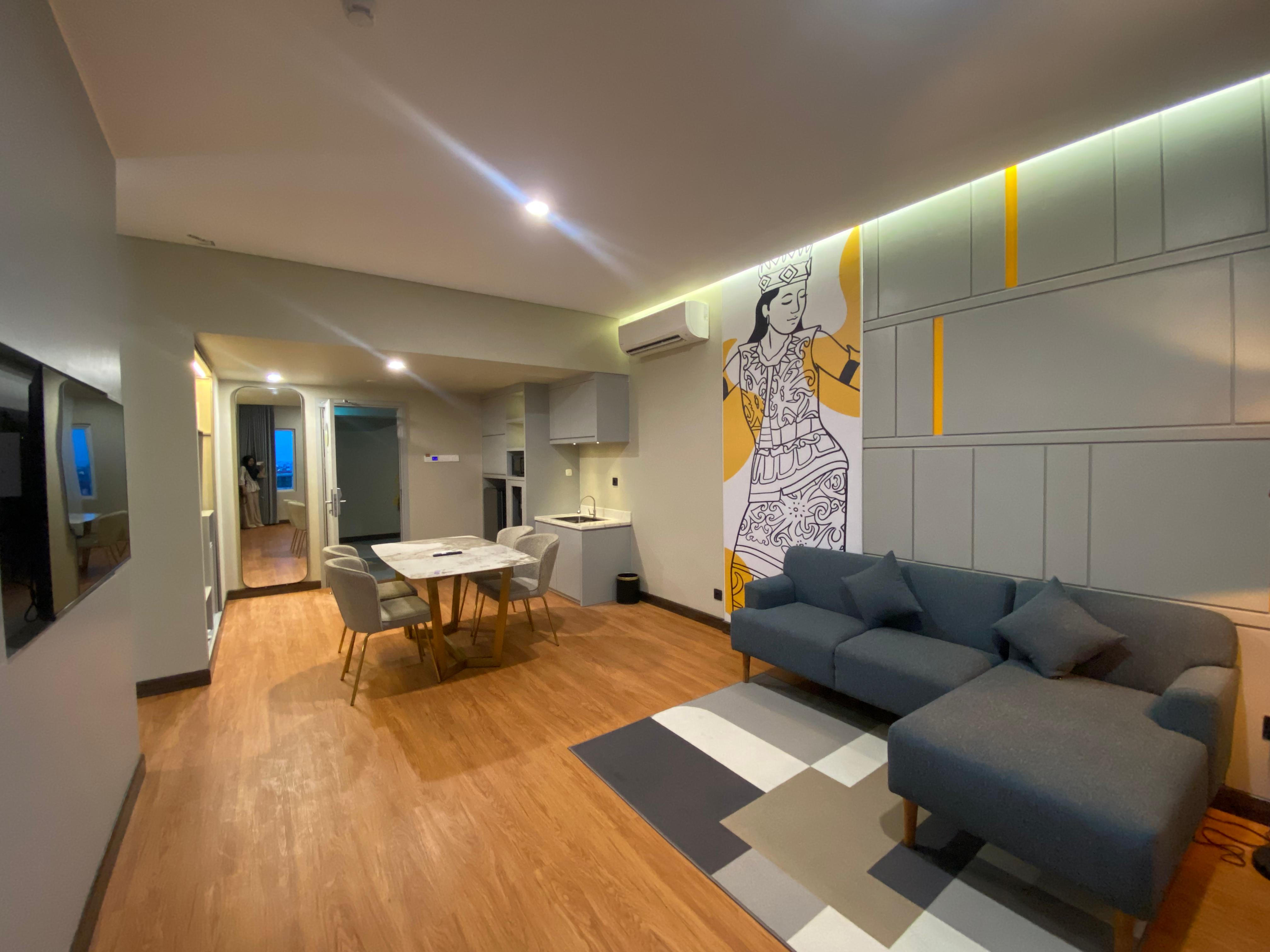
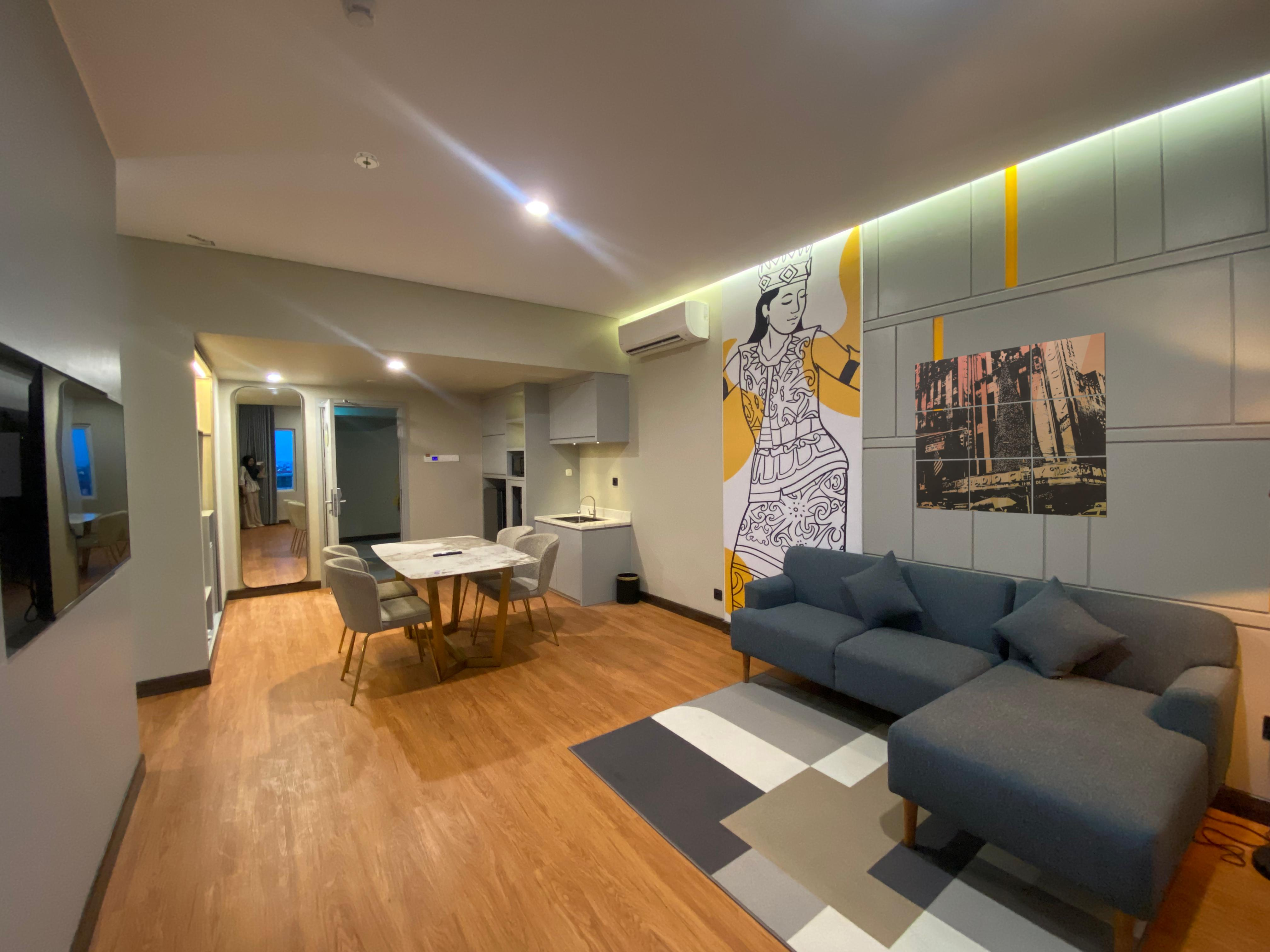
+ wall art [915,332,1107,518]
+ smoke detector [352,151,380,169]
